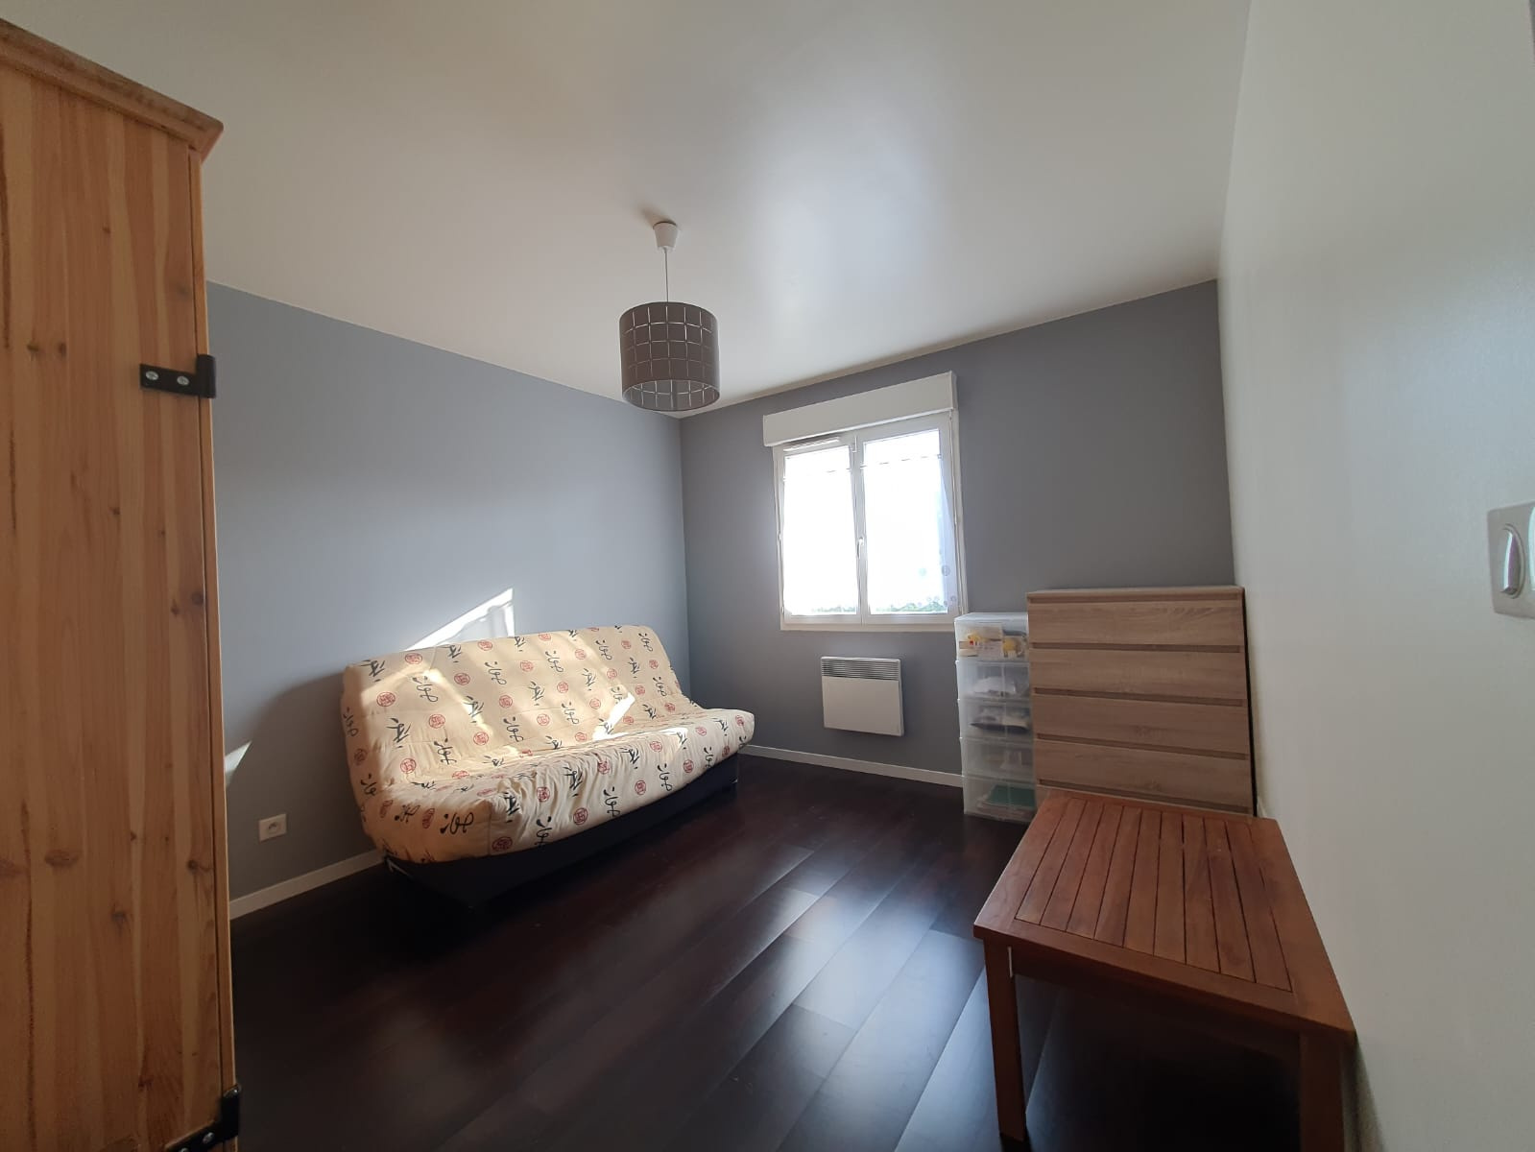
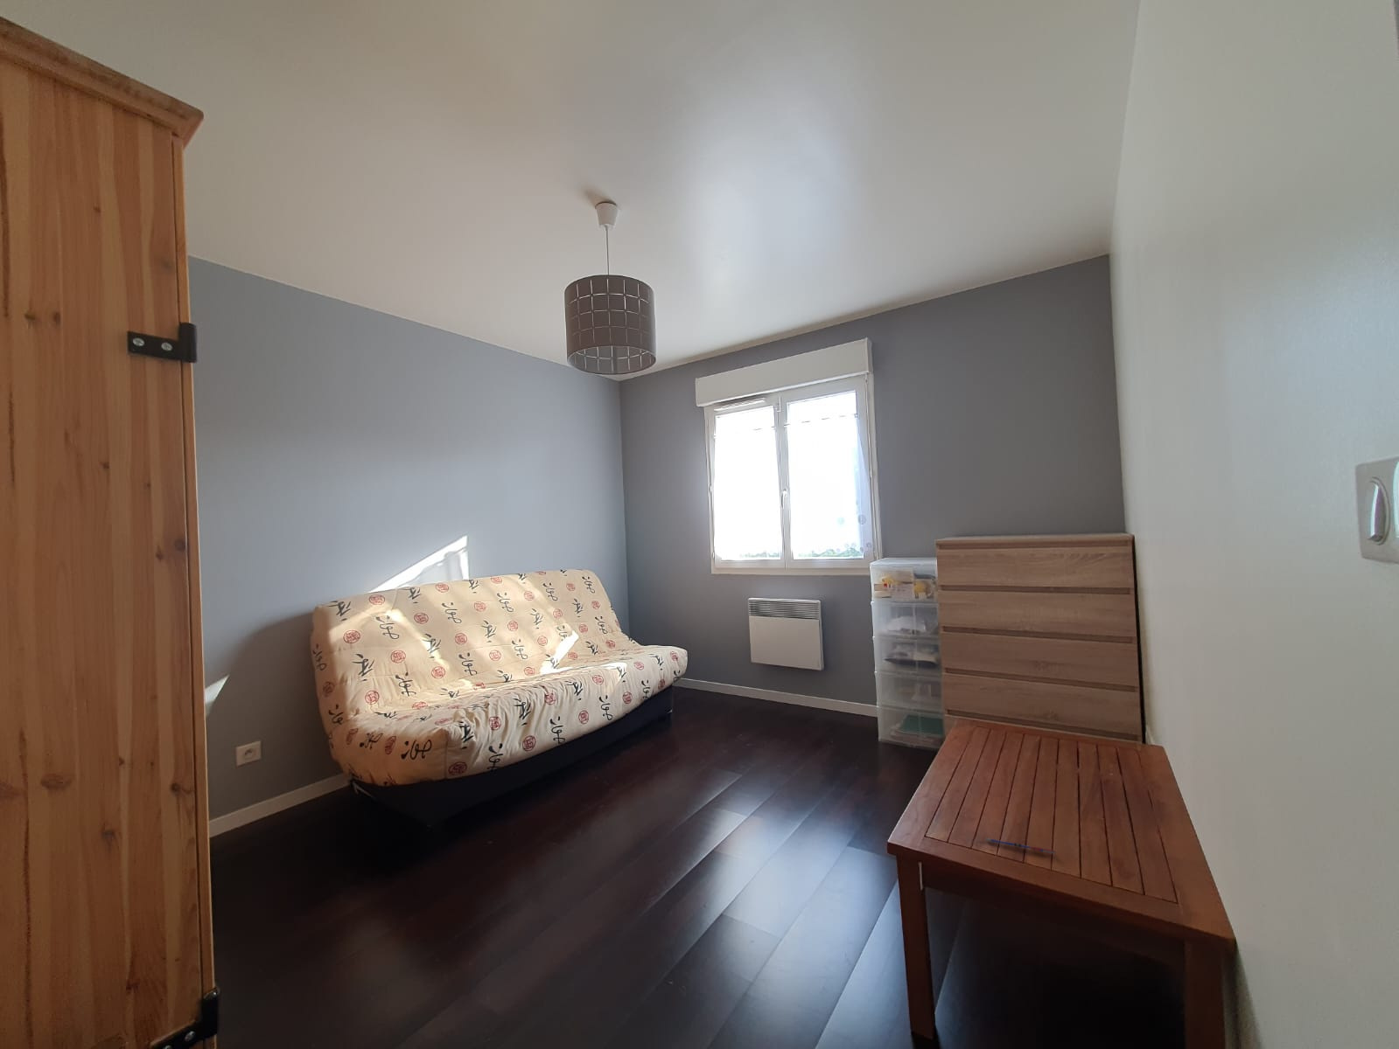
+ pen [984,837,1057,855]
